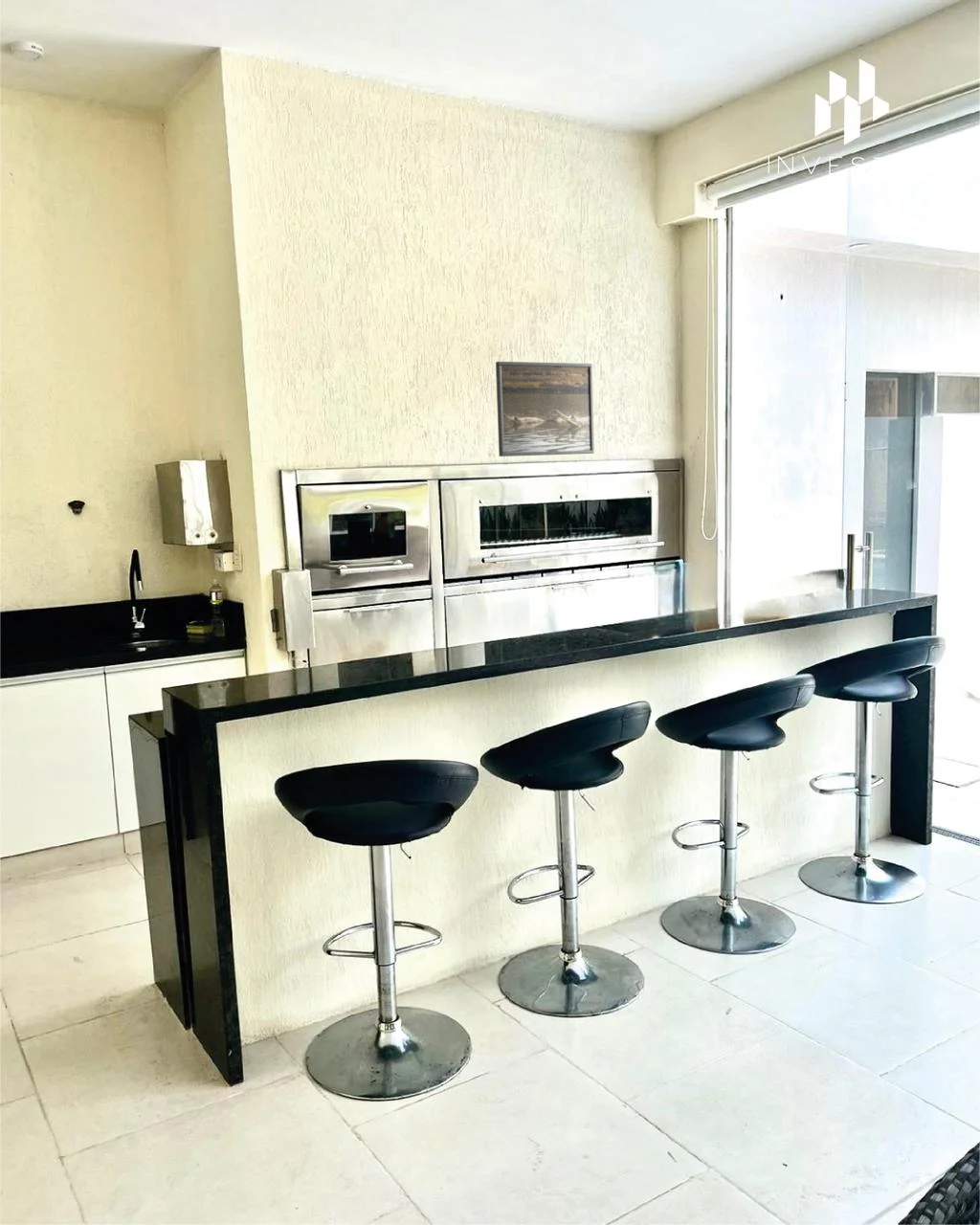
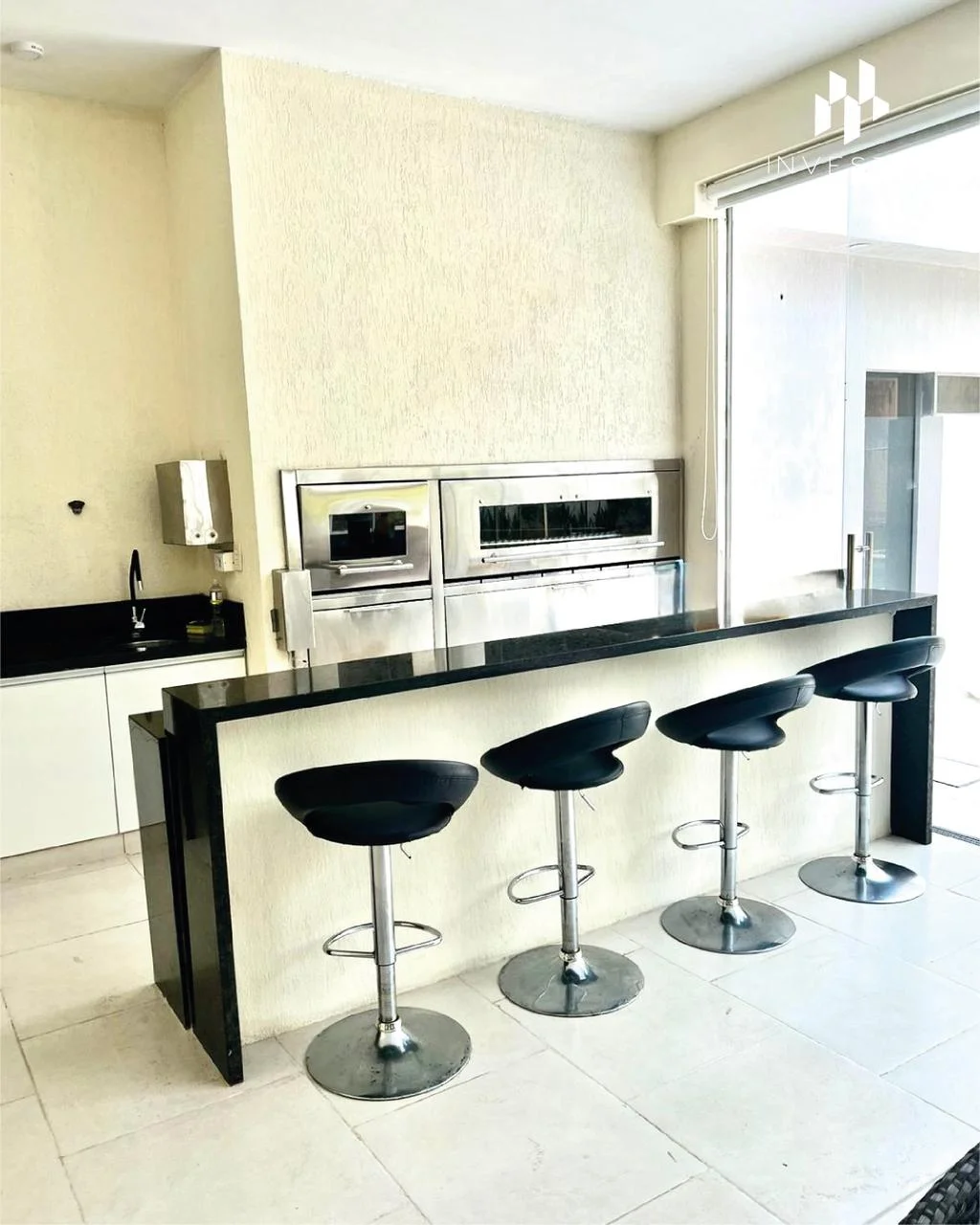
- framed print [495,361,595,457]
